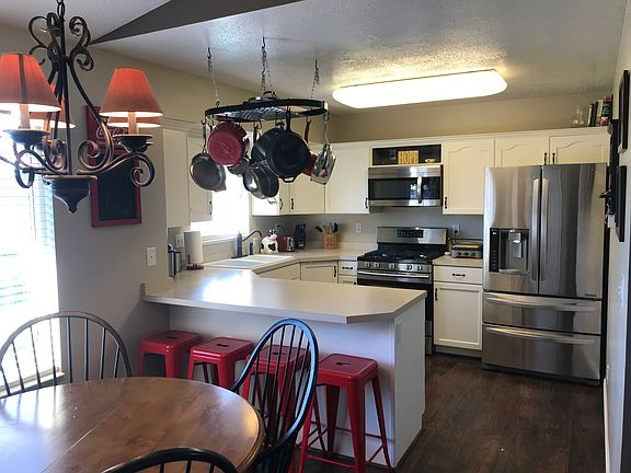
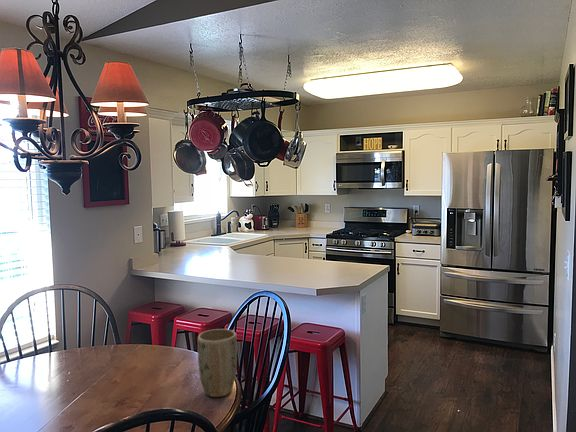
+ plant pot [197,328,238,398]
